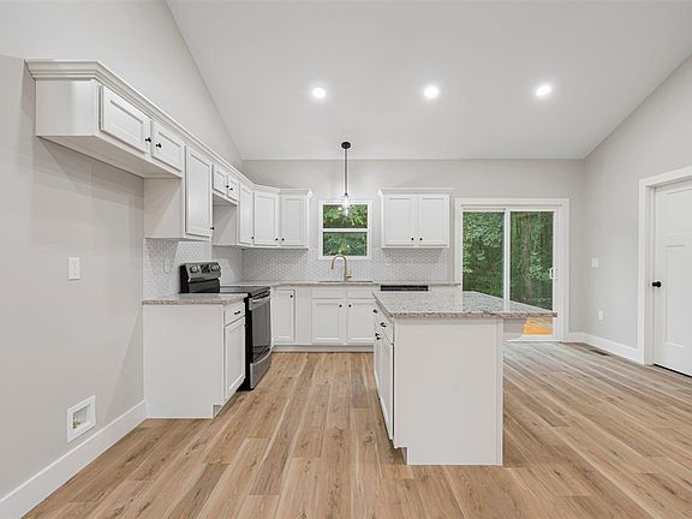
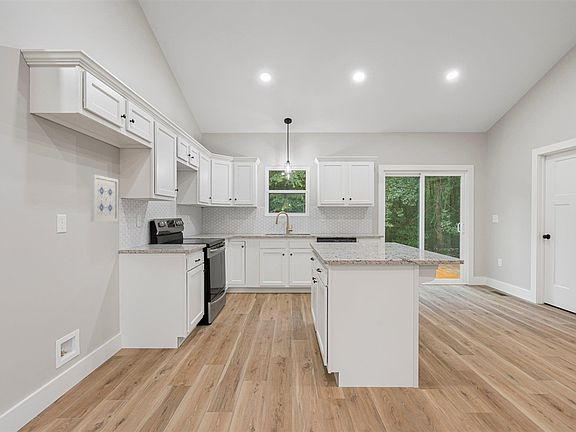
+ wall art [90,174,119,222]
